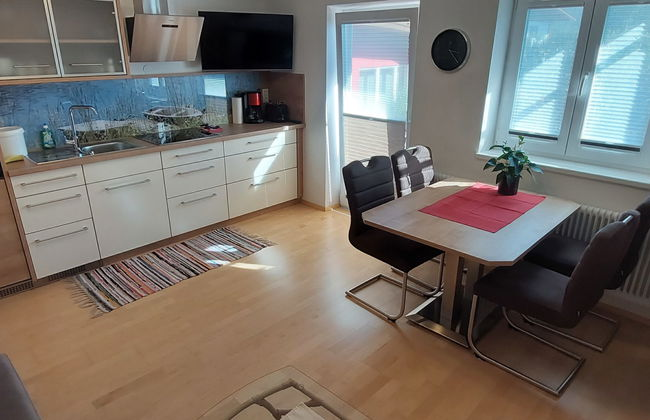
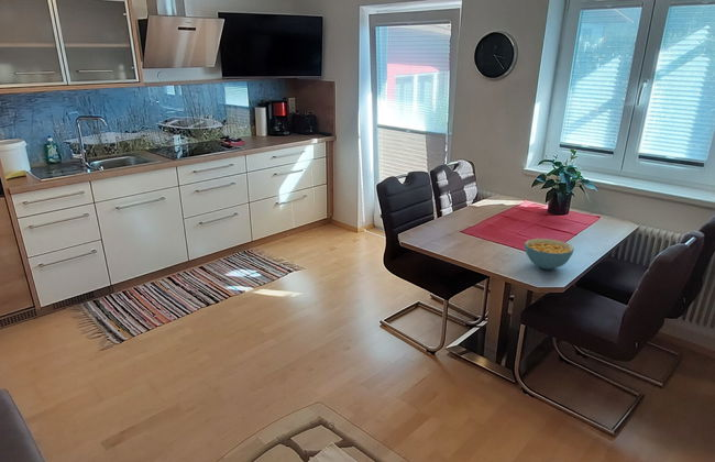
+ cereal bowl [524,238,575,271]
